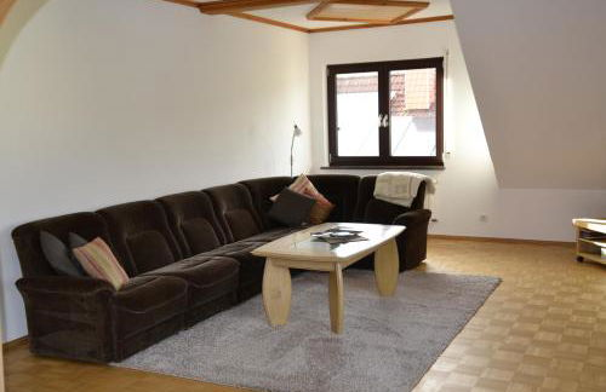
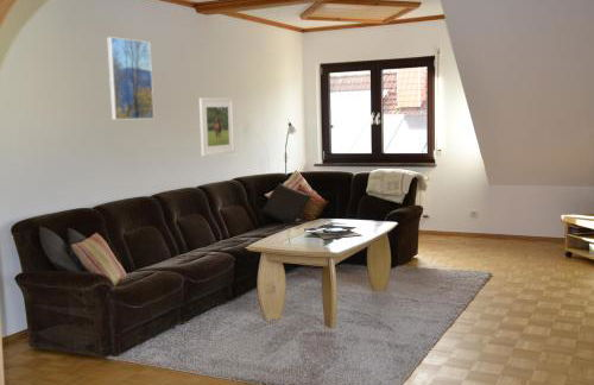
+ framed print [198,96,235,157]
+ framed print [107,36,156,121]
